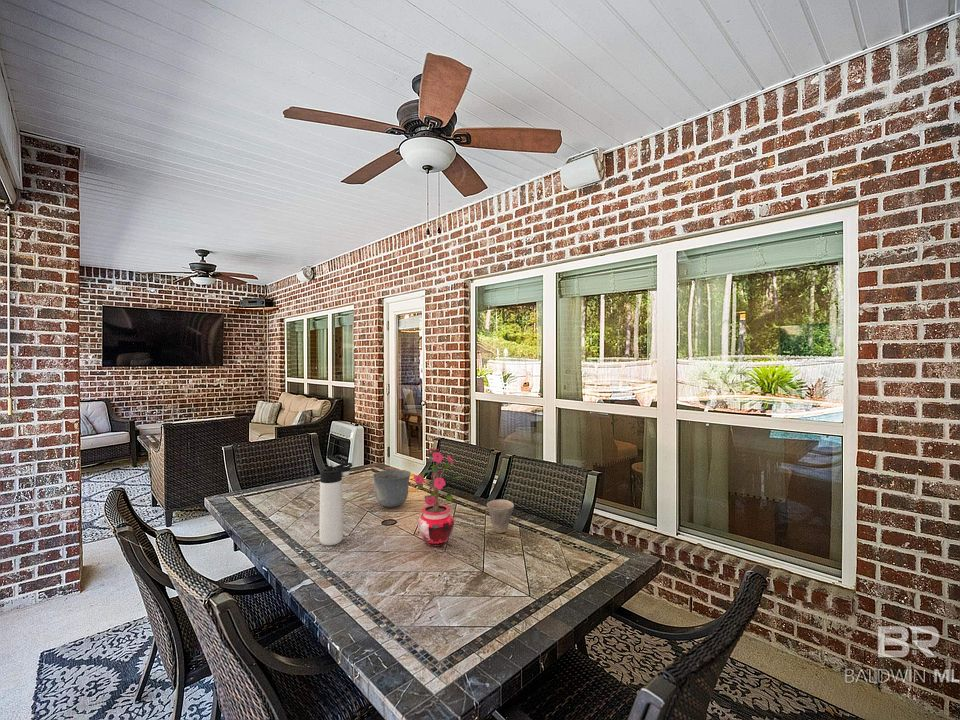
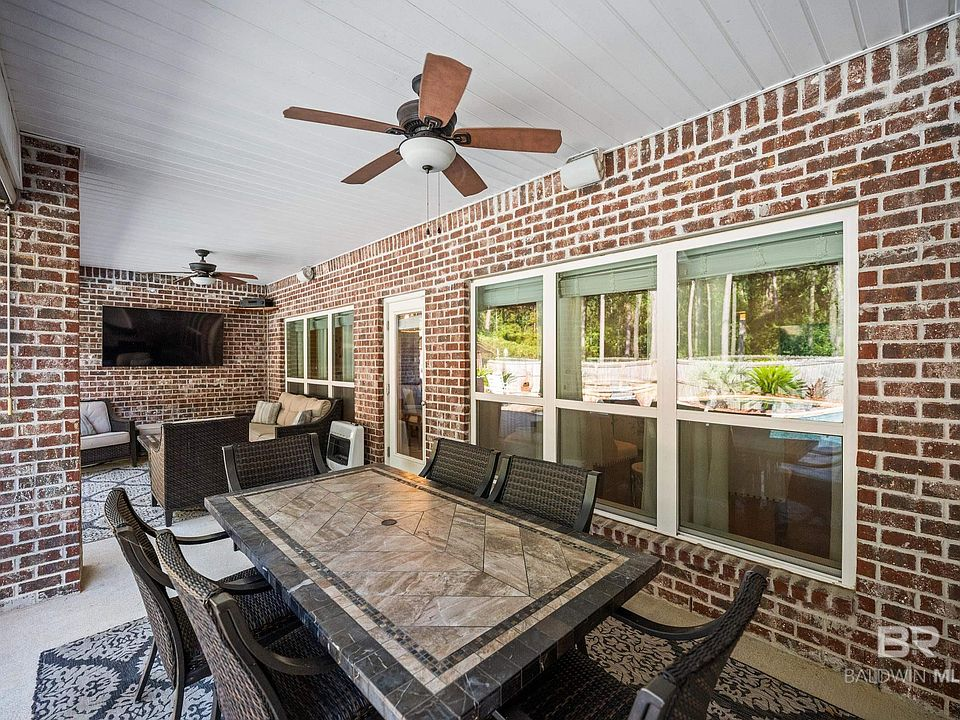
- cup [486,498,515,534]
- thermos bottle [318,462,353,546]
- cup [372,468,412,508]
- potted plant [413,444,464,548]
